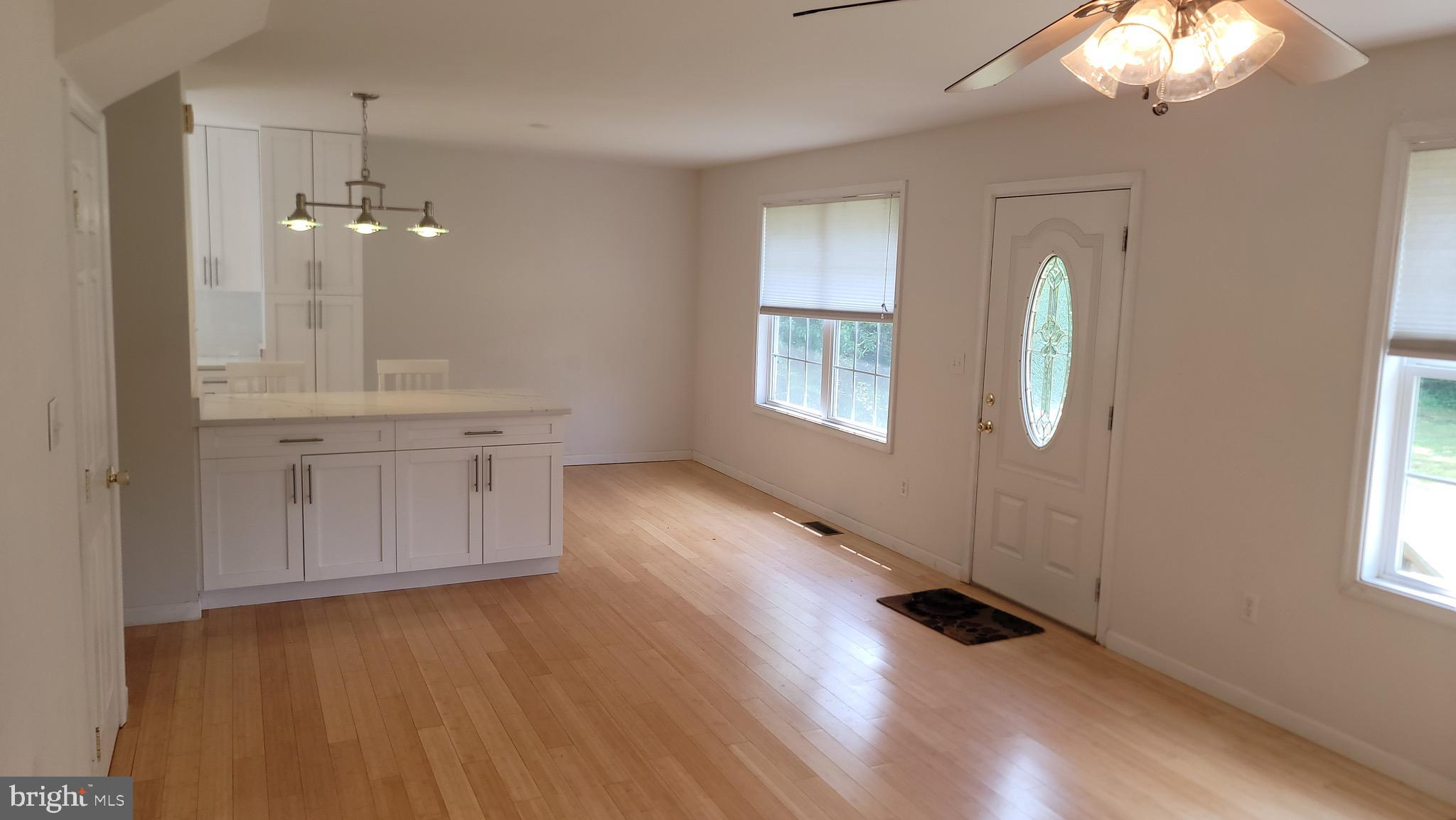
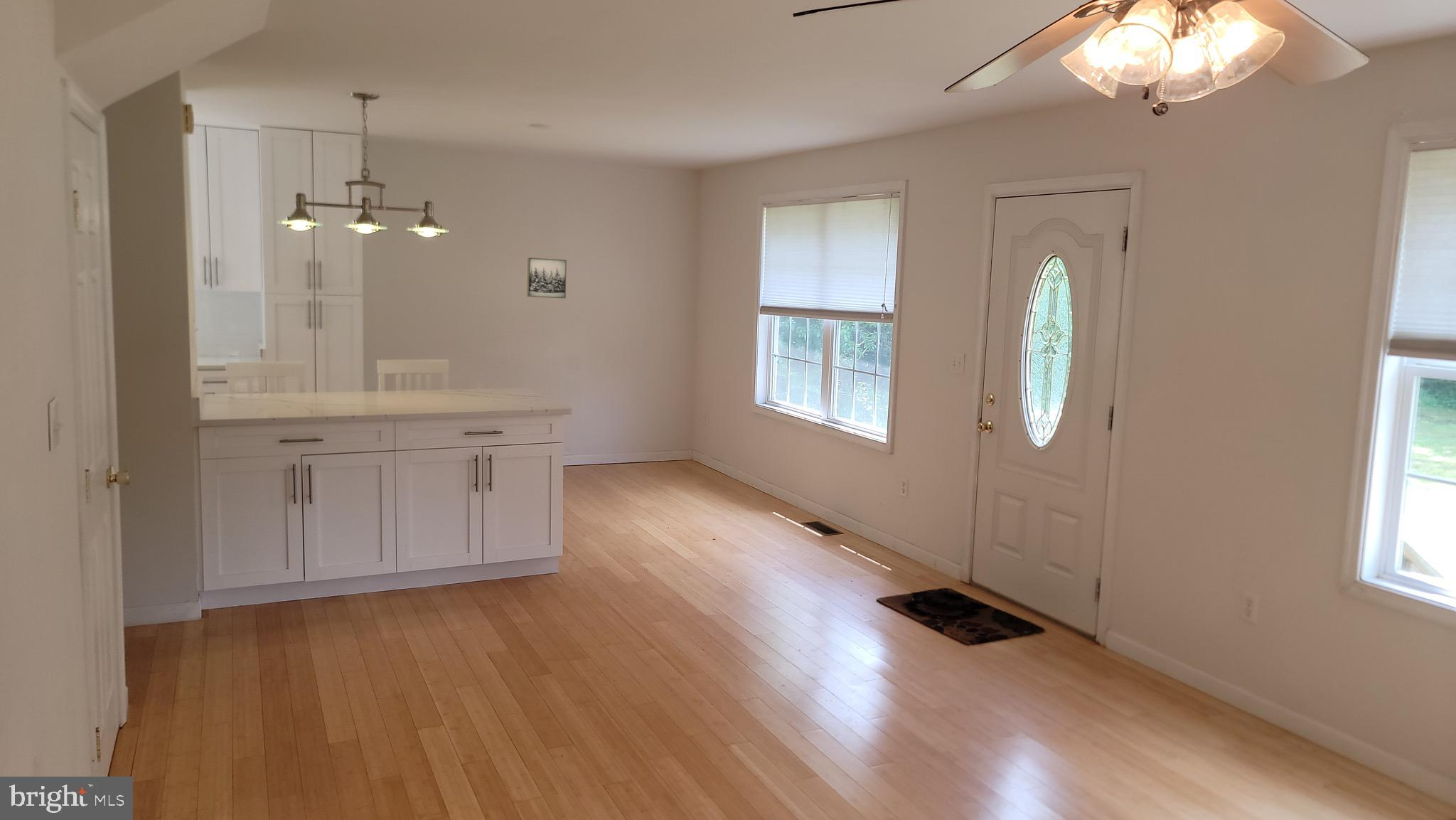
+ wall art [526,257,567,299]
